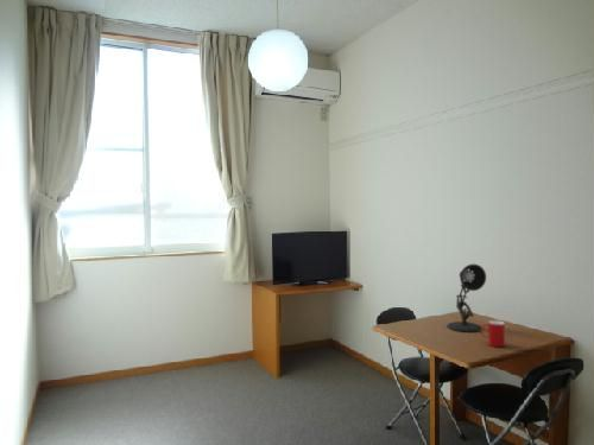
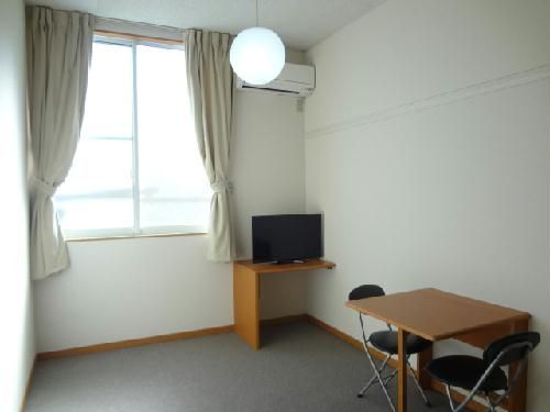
- desk lamp [446,263,487,332]
- cup [480,319,506,348]
